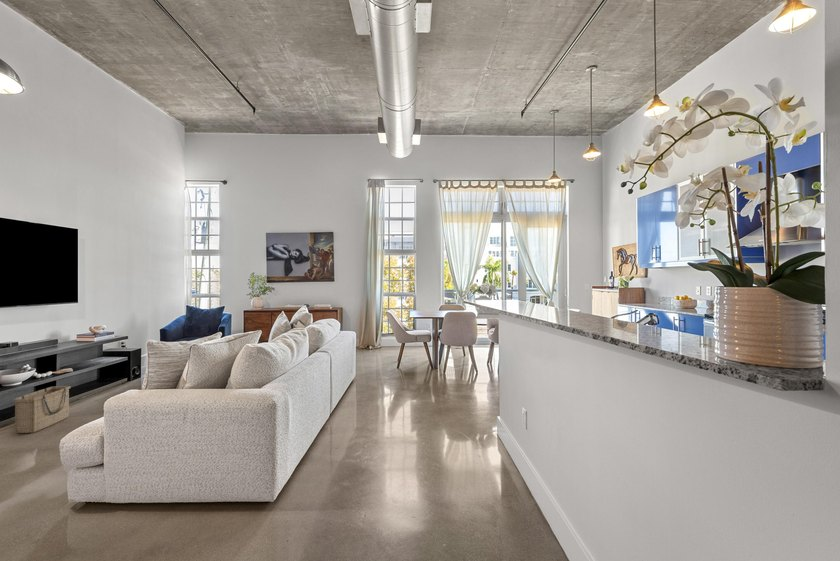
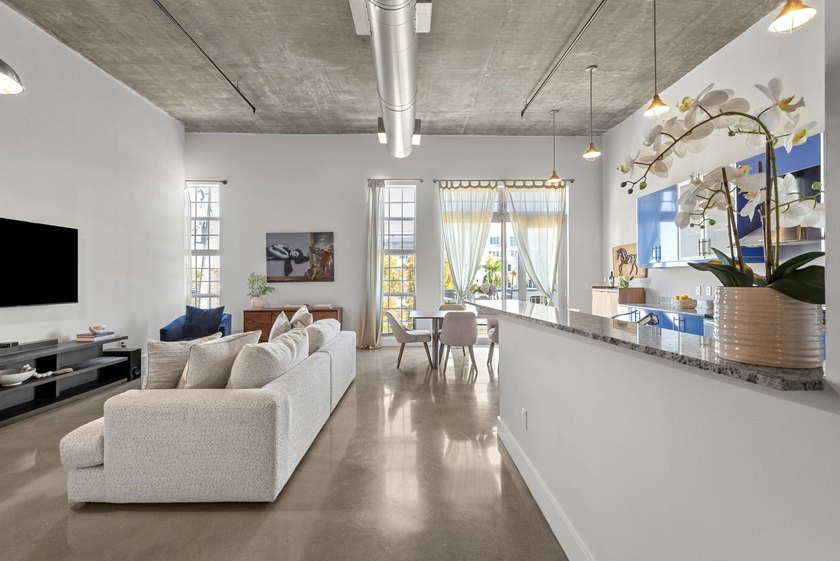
- basket [12,385,72,434]
